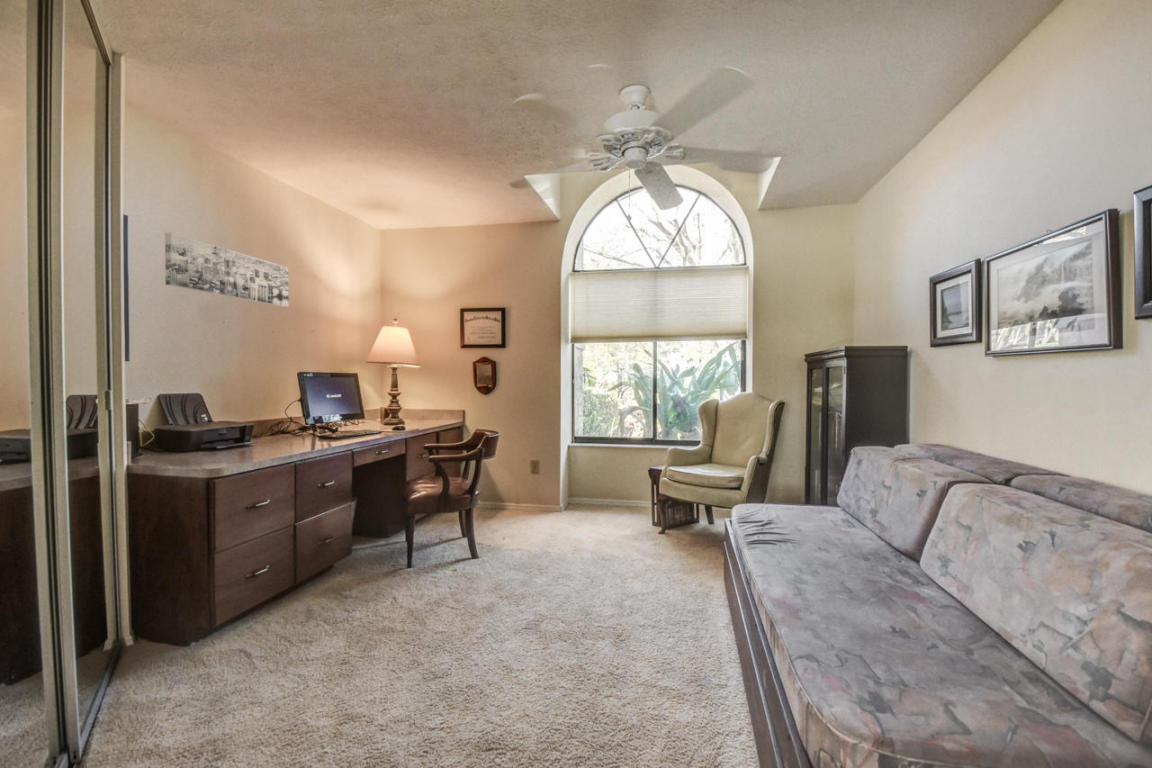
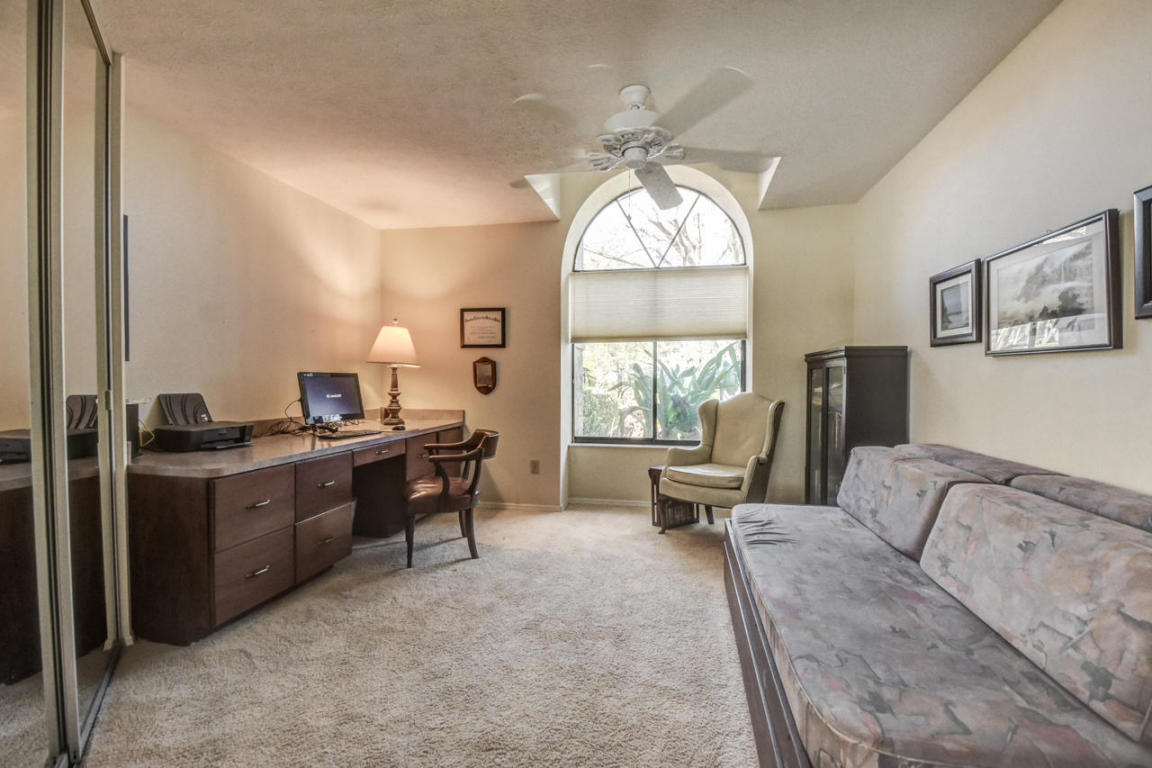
- wall art [164,231,290,308]
